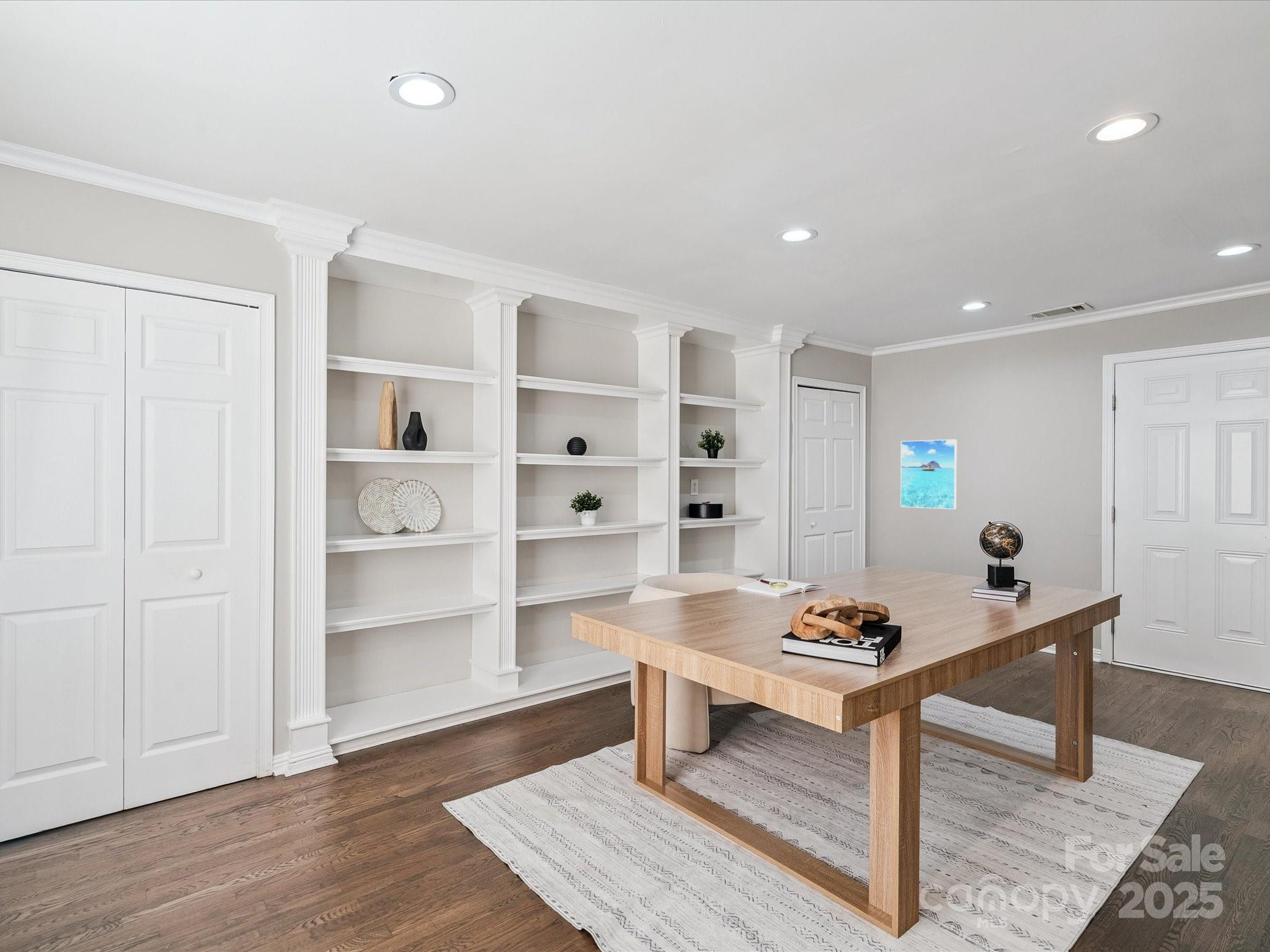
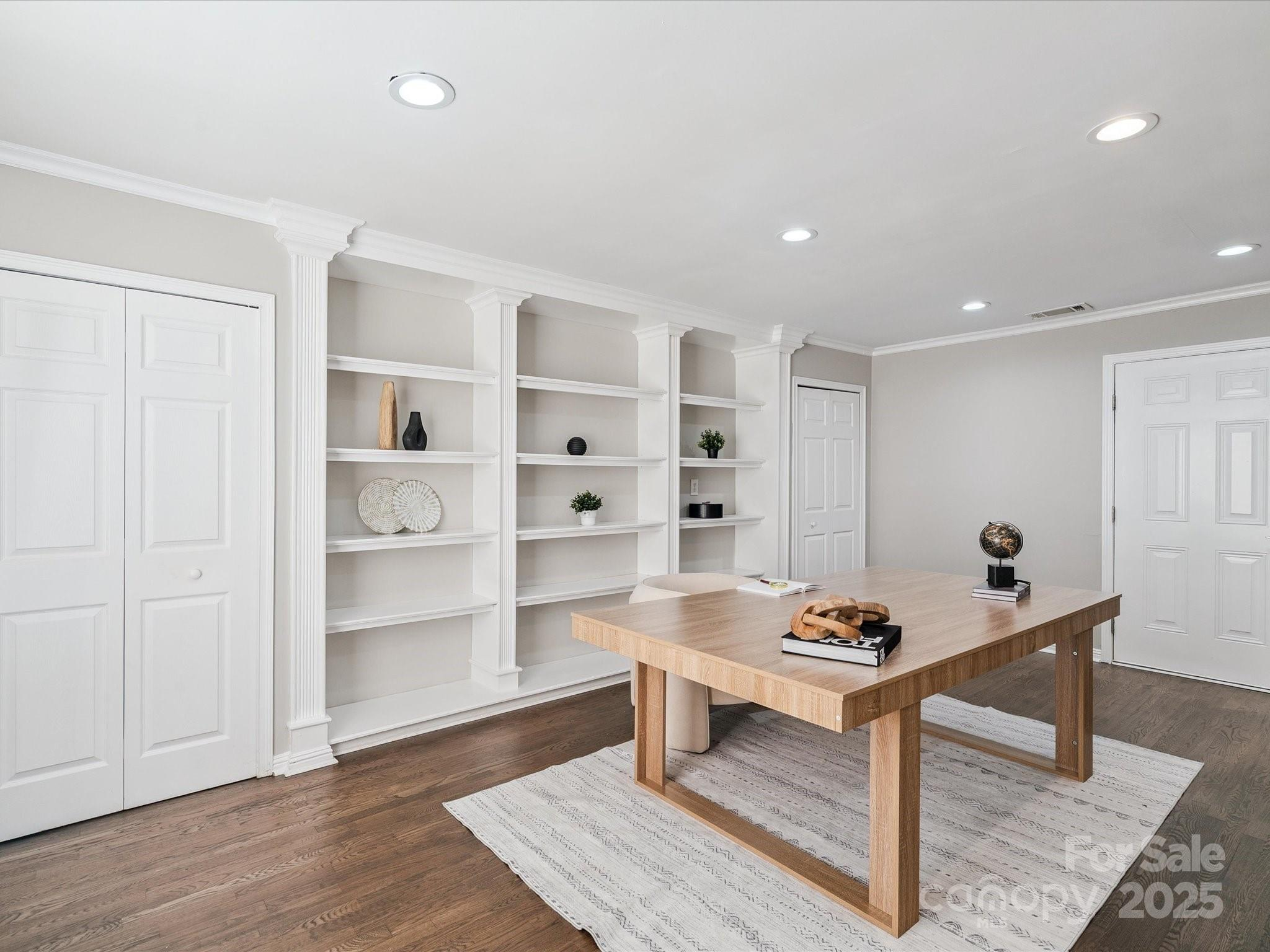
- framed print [900,439,957,510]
